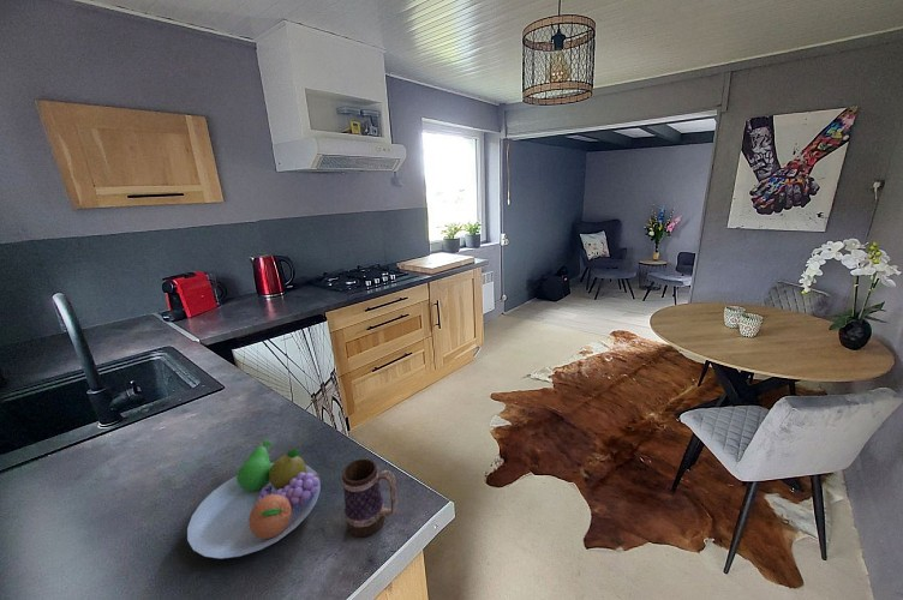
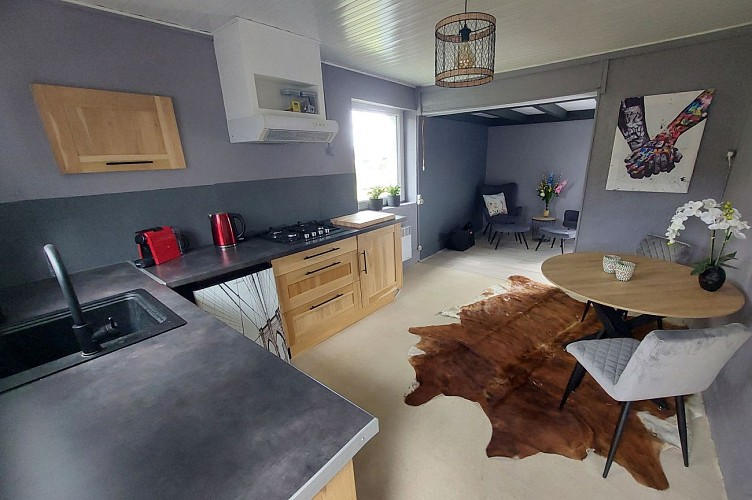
- mug [341,458,399,538]
- fruit bowl [186,439,322,559]
